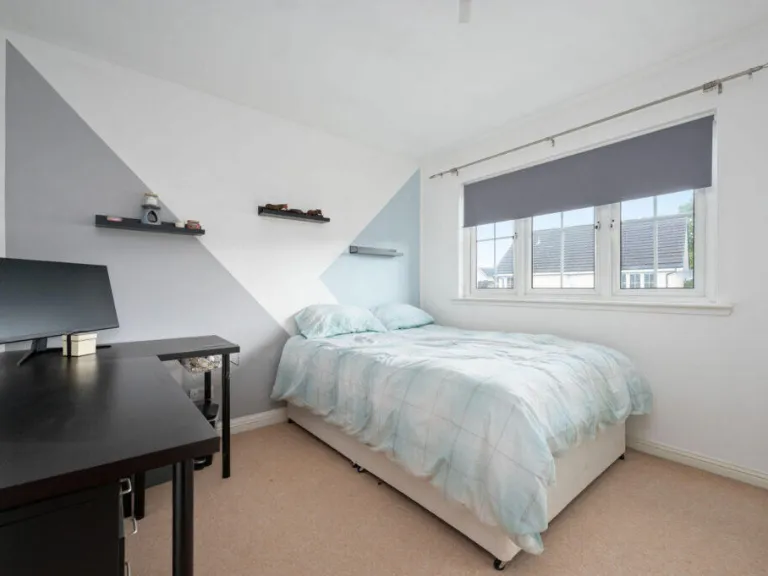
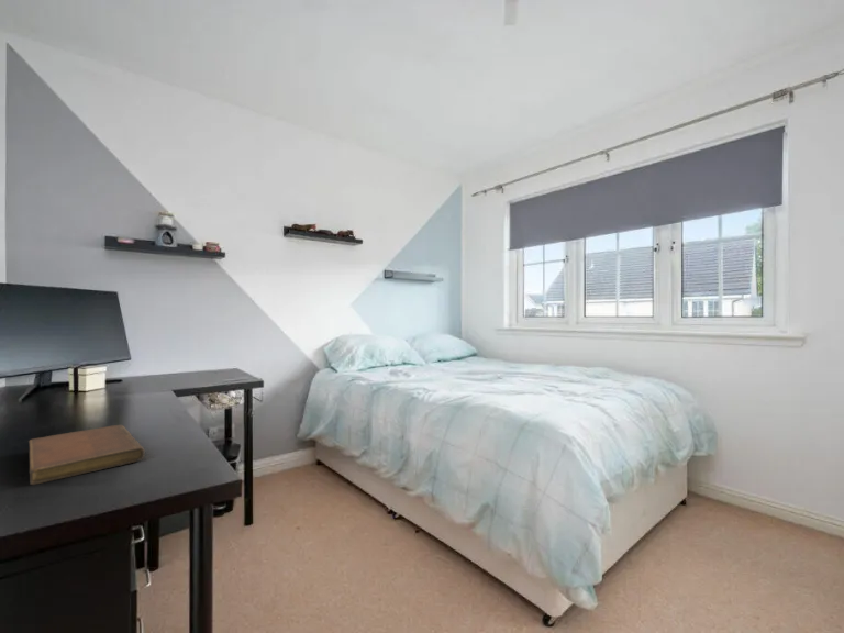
+ notebook [27,424,145,486]
